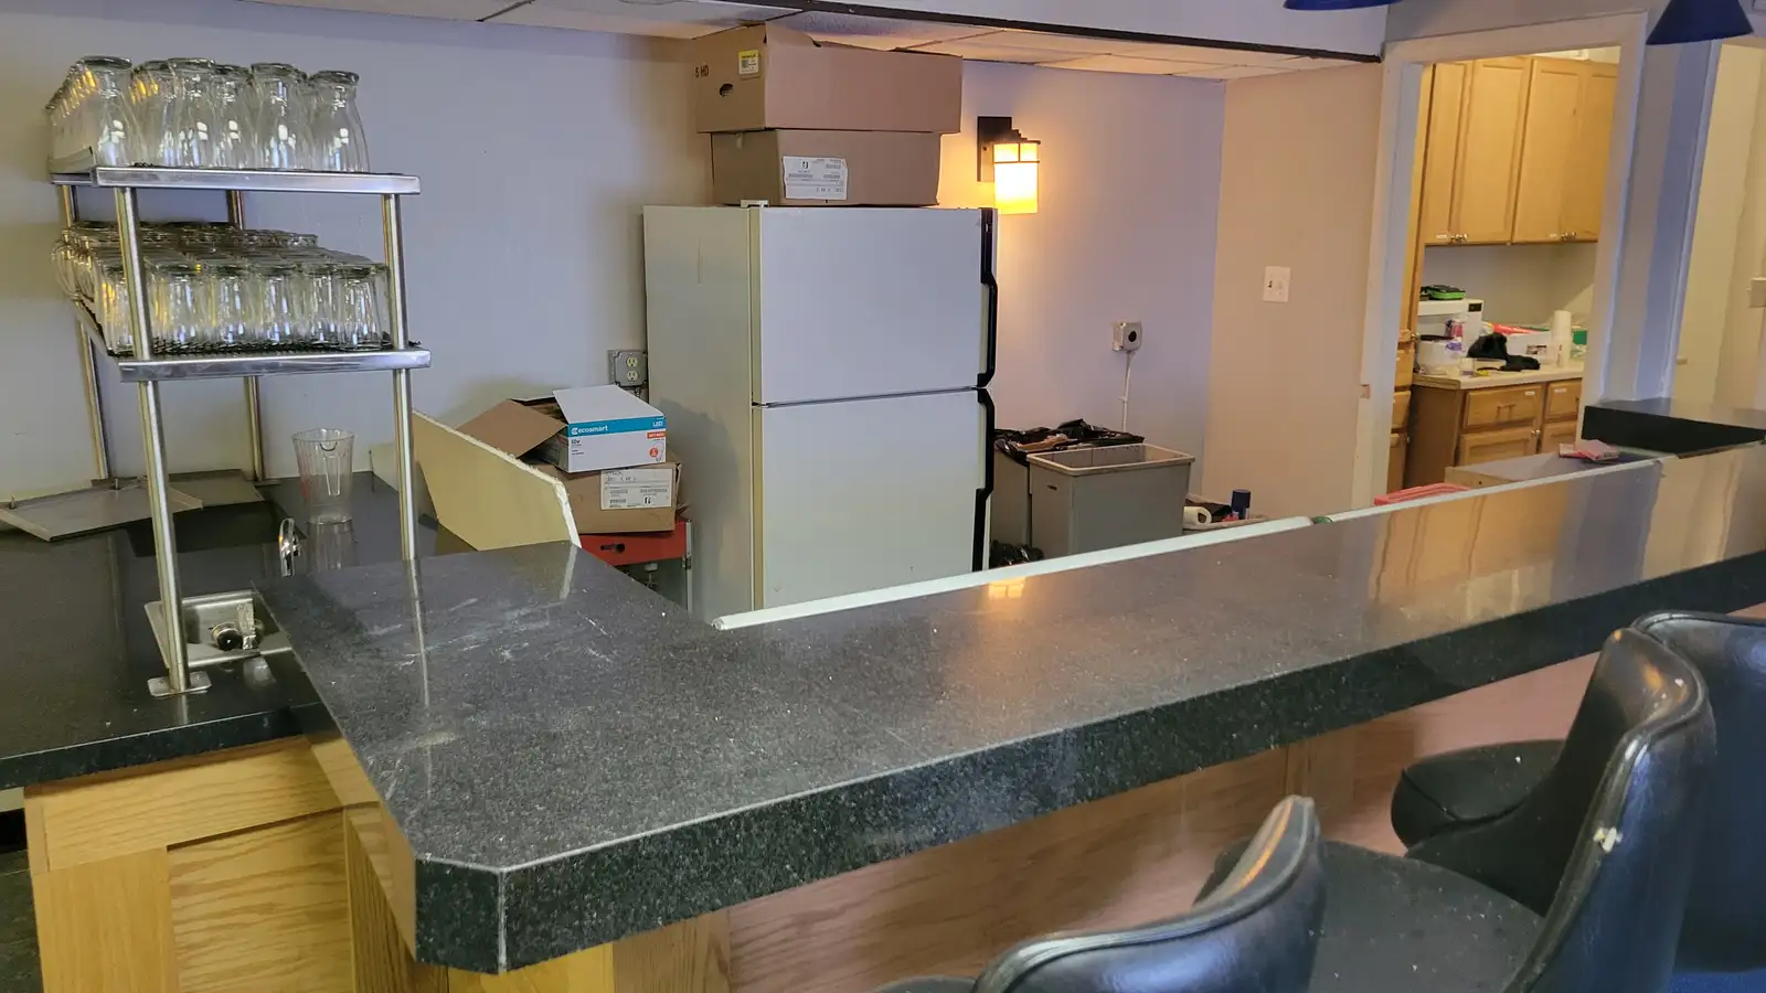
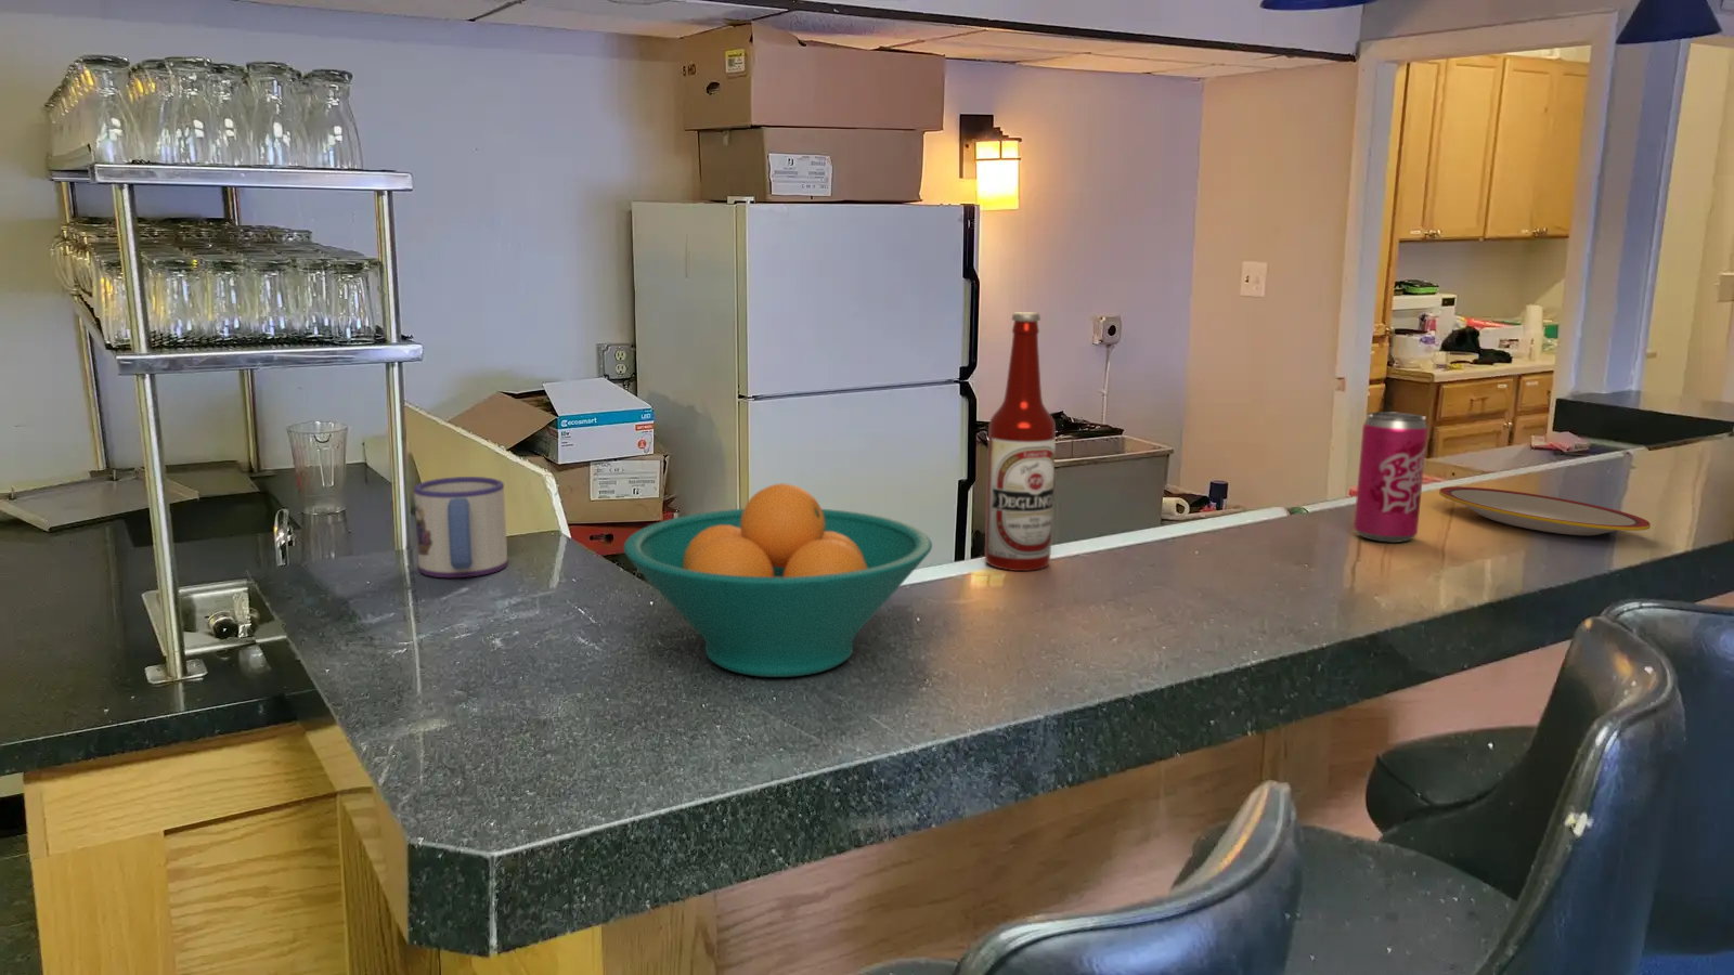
+ fruit bowl [622,482,934,679]
+ beverage can [1353,411,1429,544]
+ mug [413,475,509,579]
+ plate [1439,486,1652,536]
+ alcohol [984,312,1056,571]
